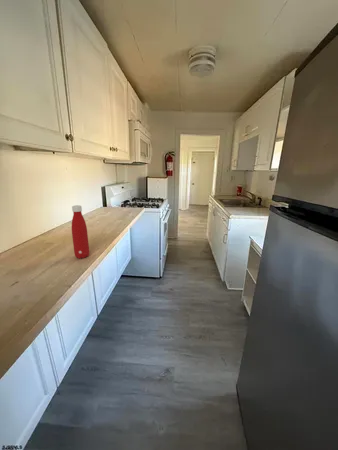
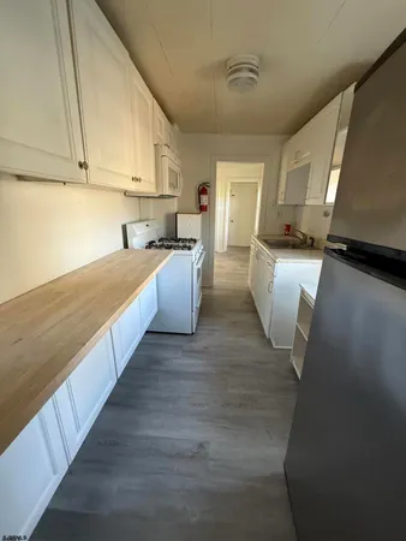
- bottle [71,204,90,259]
